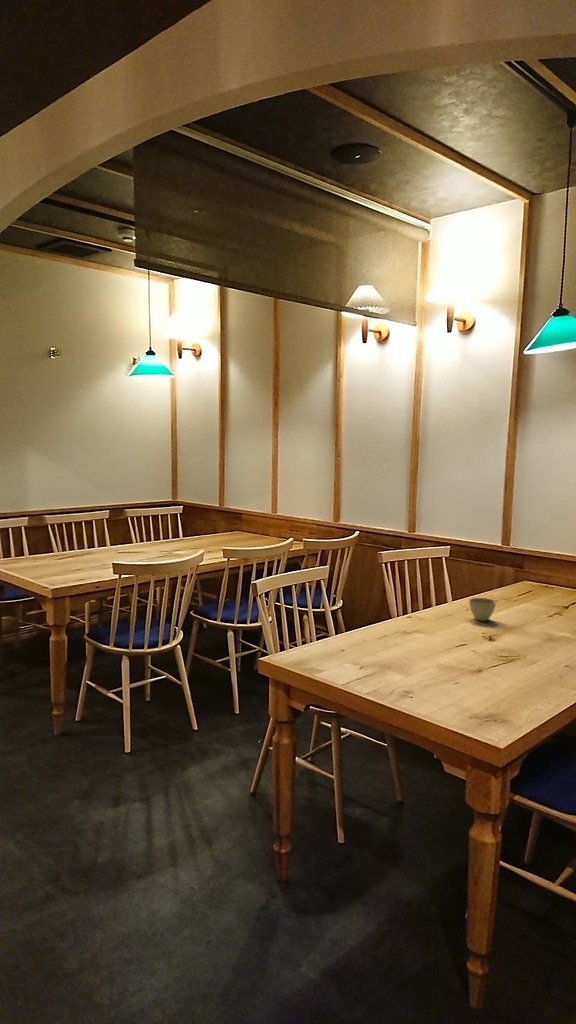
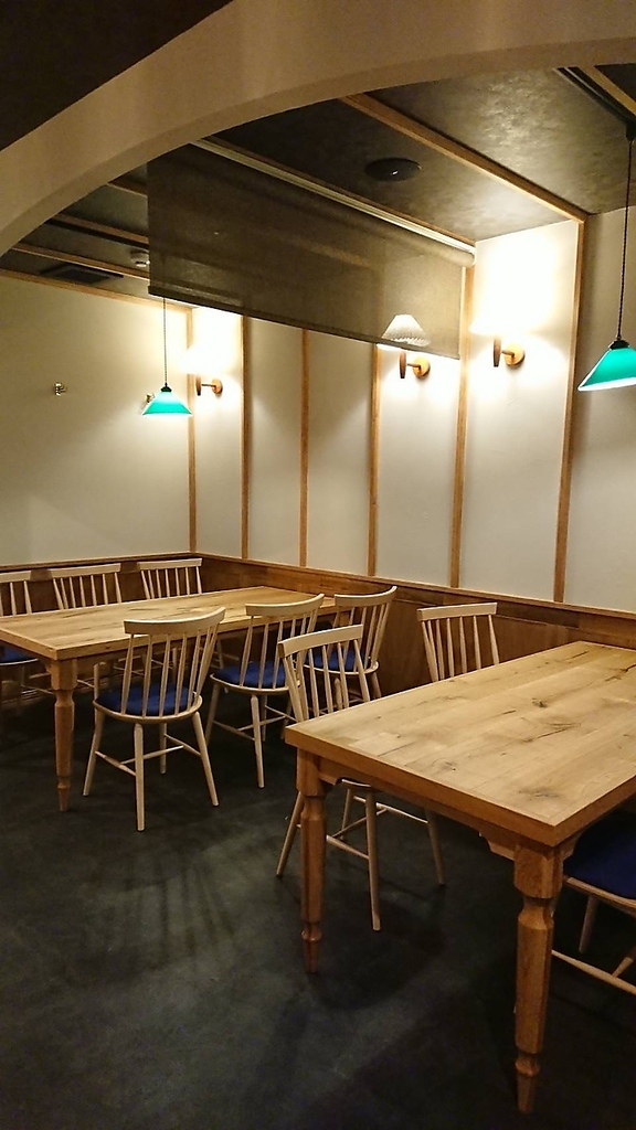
- flower pot [468,597,497,622]
